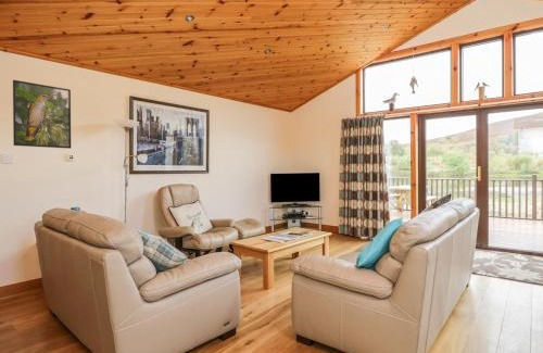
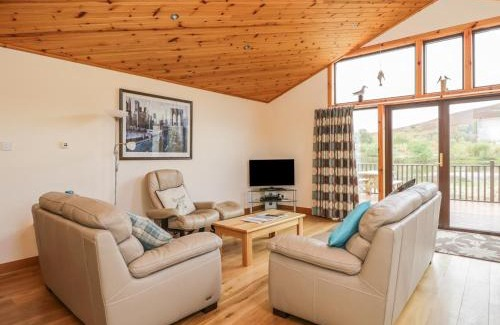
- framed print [12,79,72,150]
